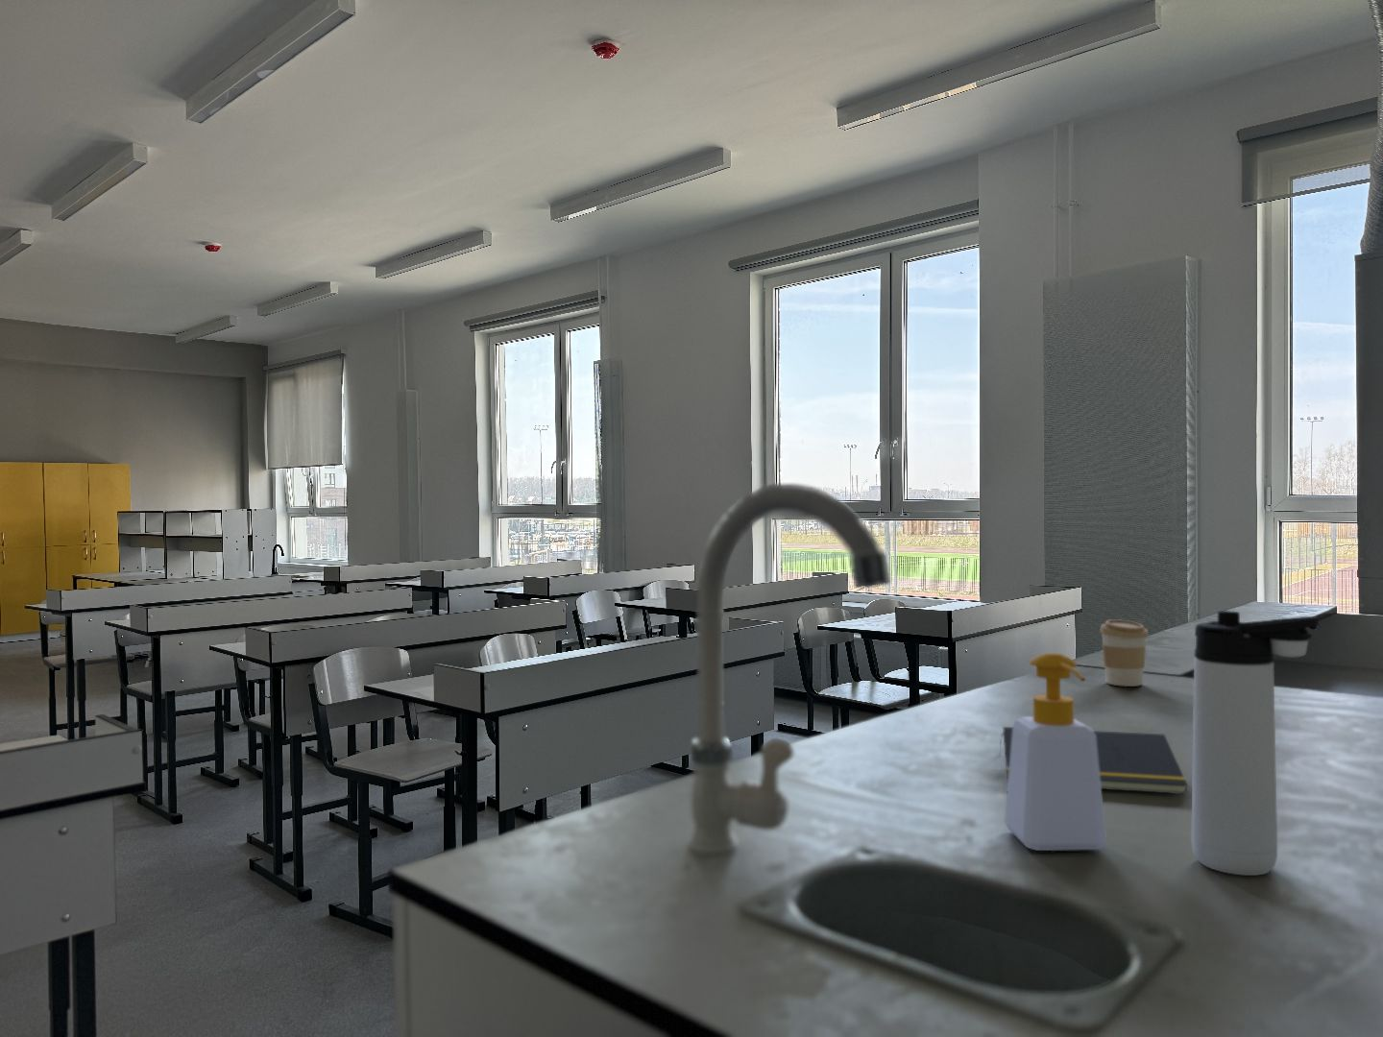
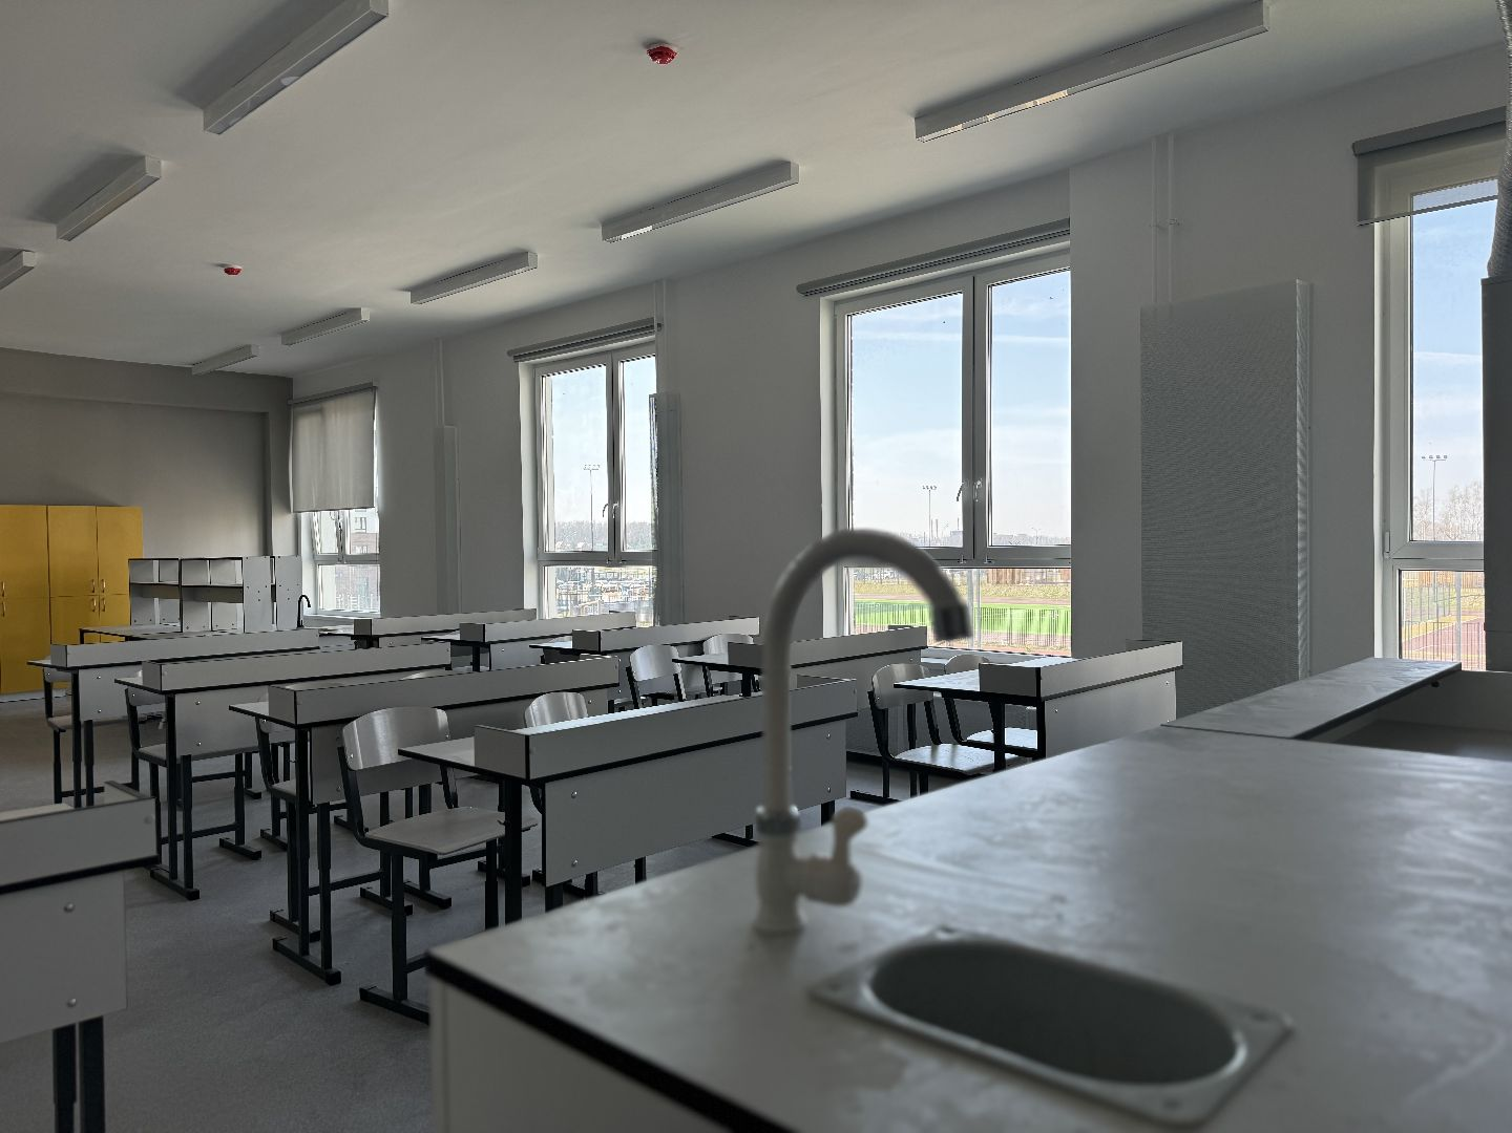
- notepad [998,725,1188,795]
- thermos bottle [1191,610,1321,877]
- coffee cup [1099,619,1150,687]
- soap bottle [1004,652,1107,852]
